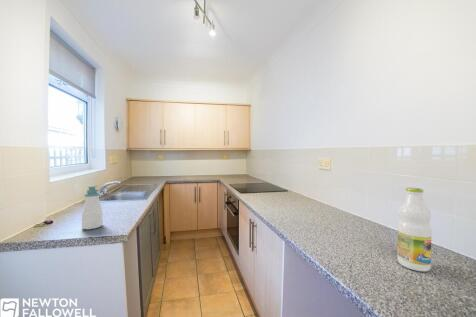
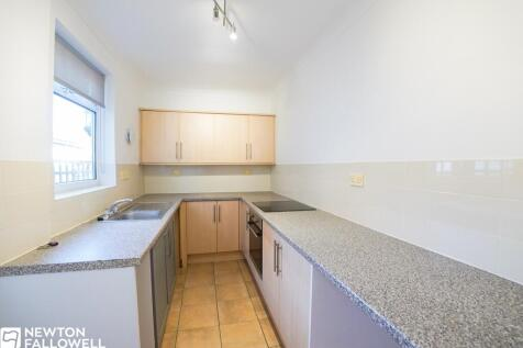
- soap bottle [81,184,104,230]
- bottle [396,187,433,272]
